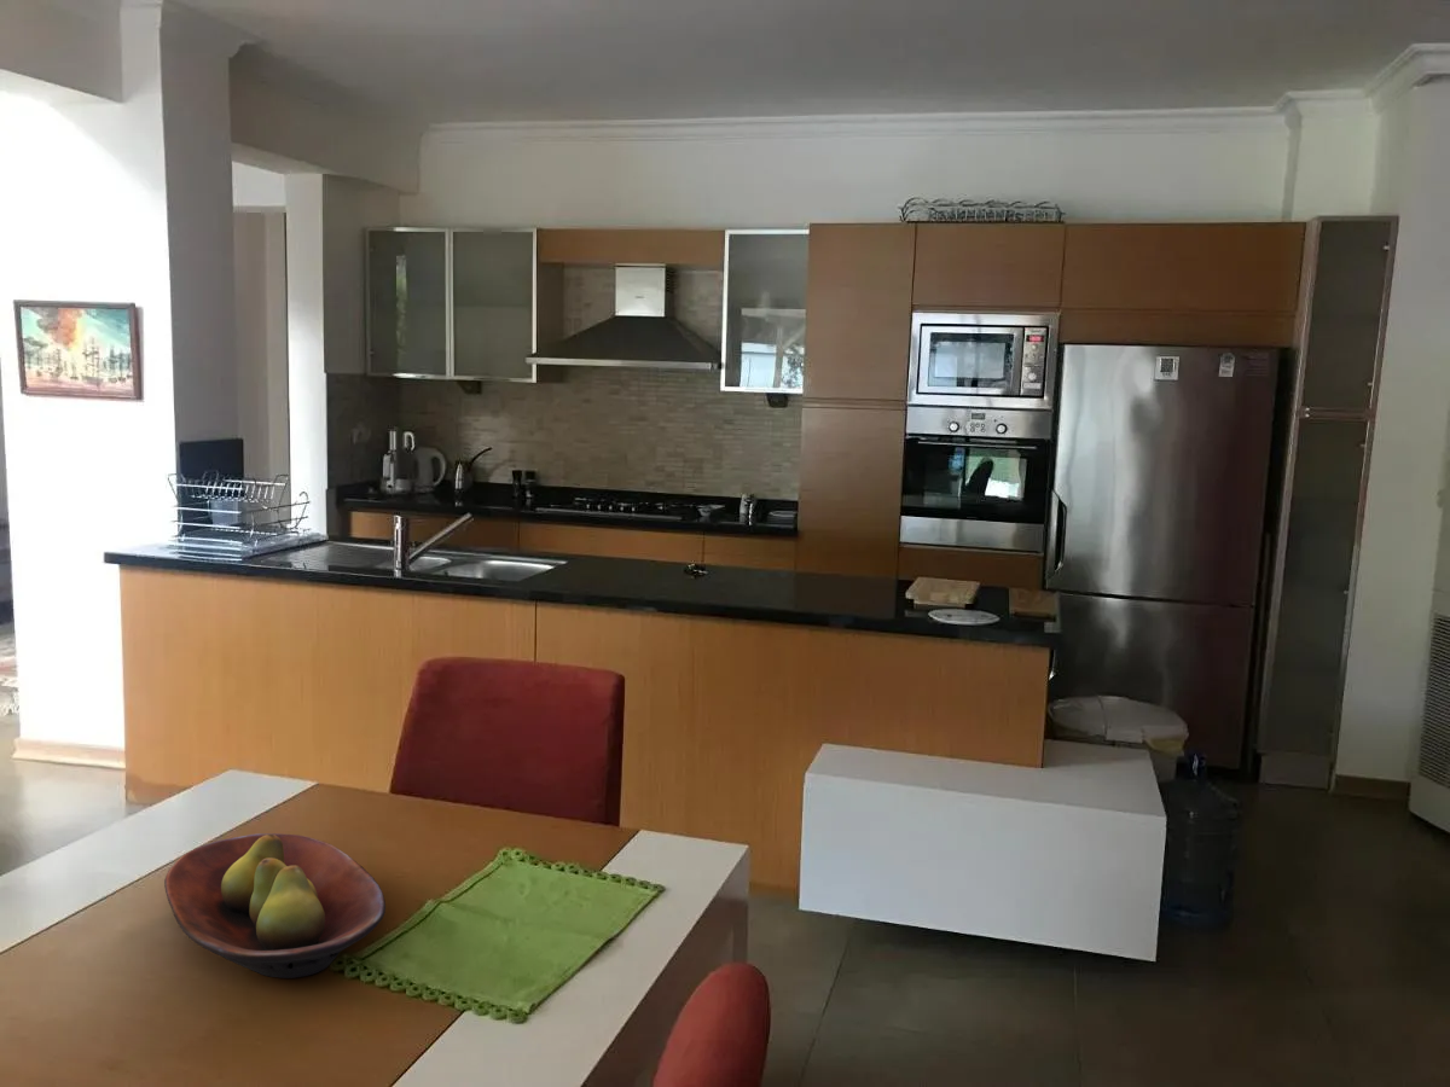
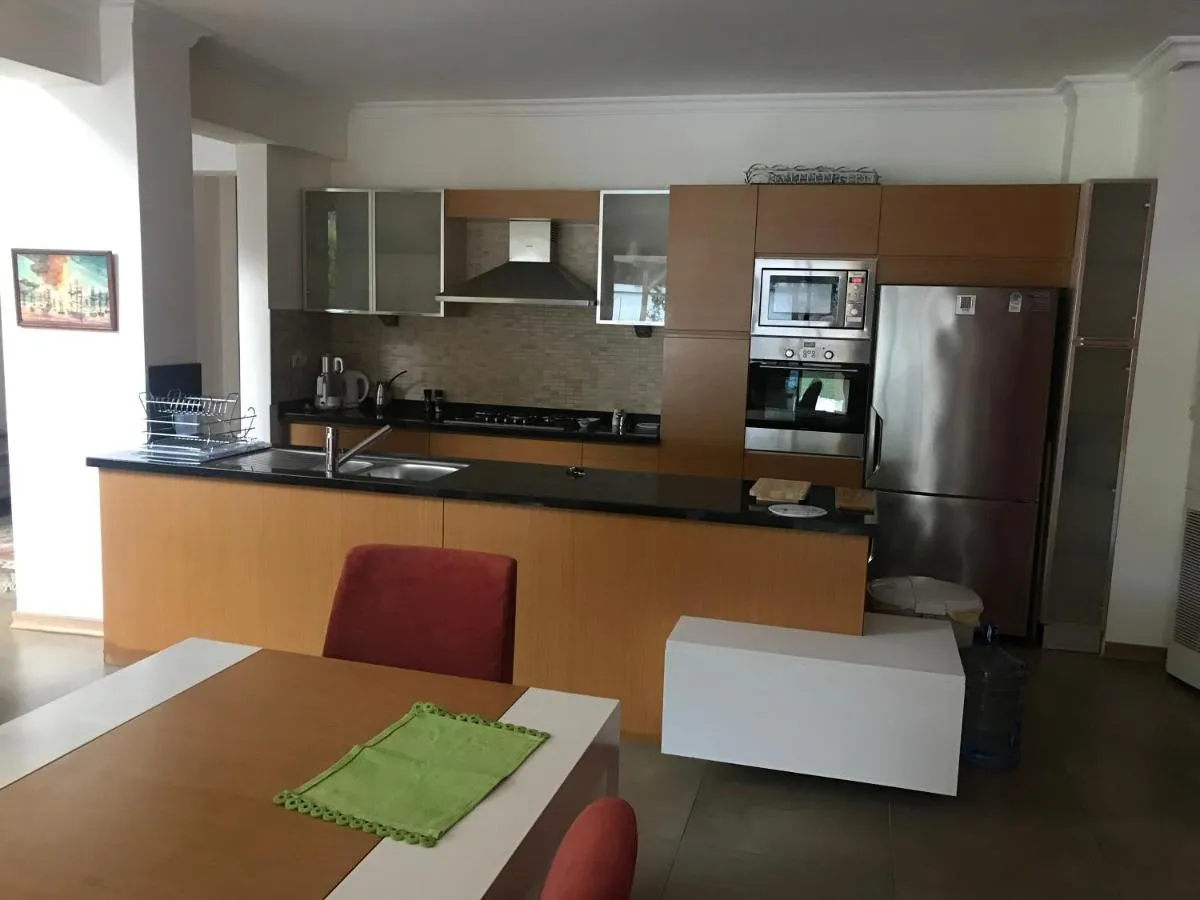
- fruit bowl [163,832,387,980]
